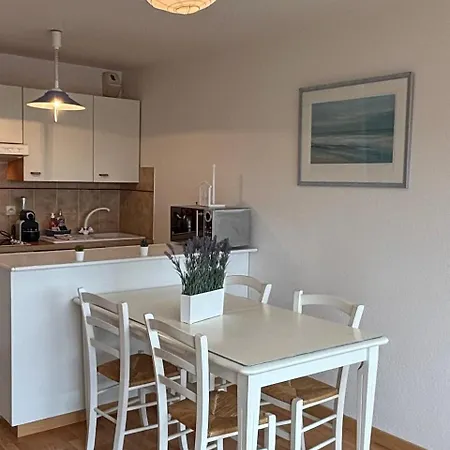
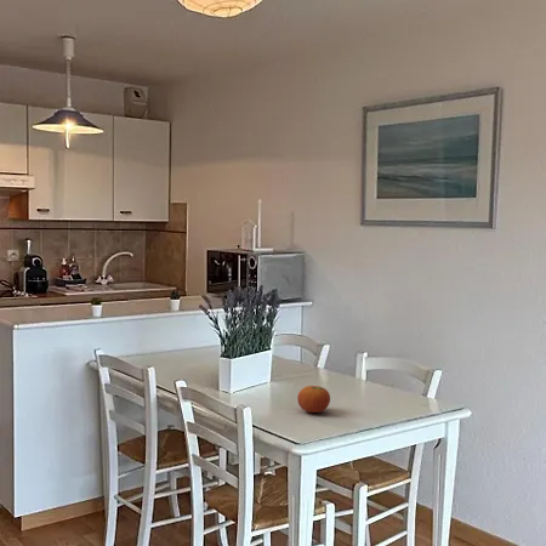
+ fruit [296,385,331,414]
